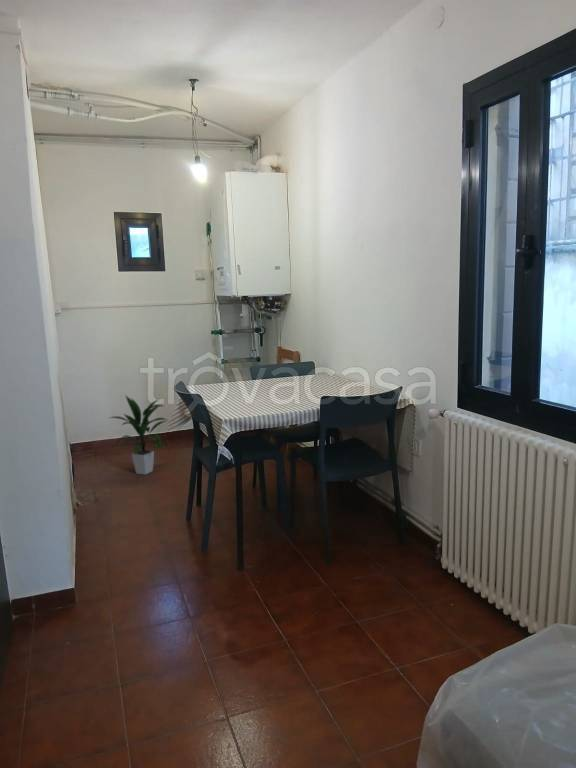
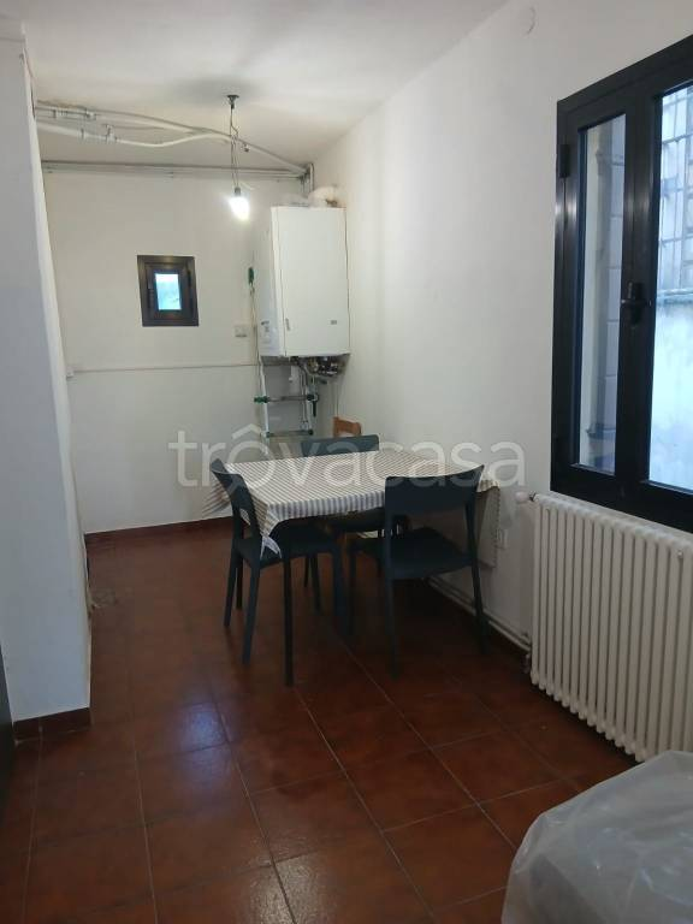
- indoor plant [108,395,169,476]
